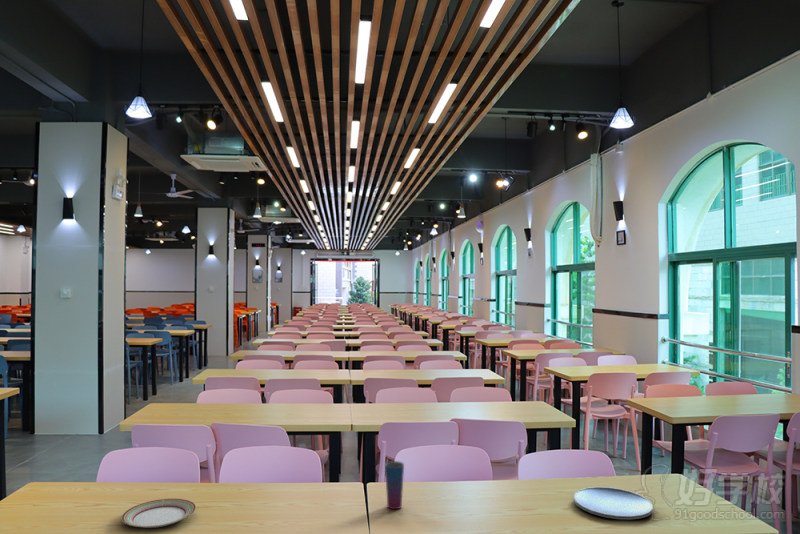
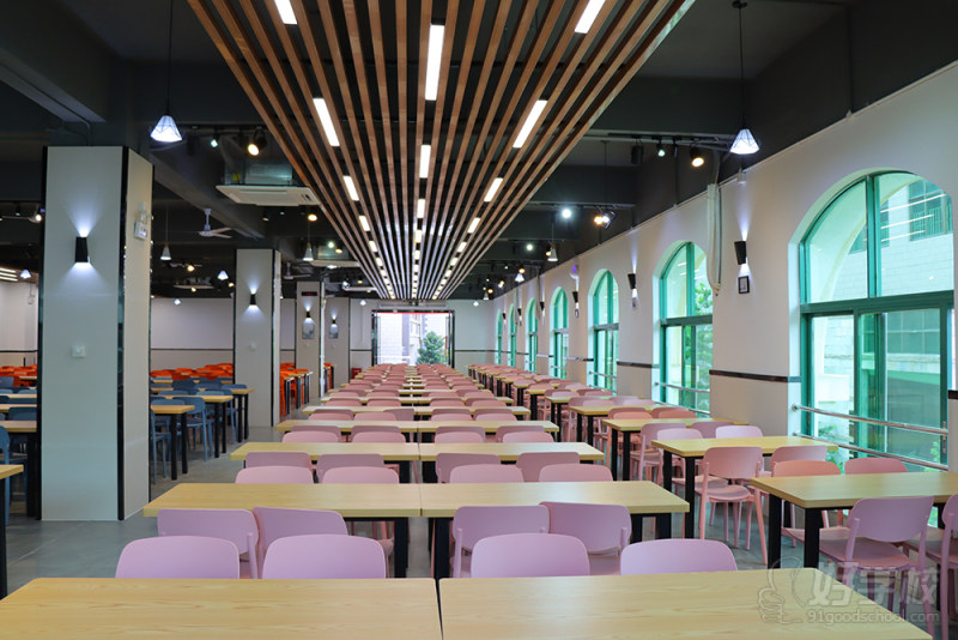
- cup [384,460,405,510]
- plate [121,498,197,529]
- plate [573,486,654,520]
